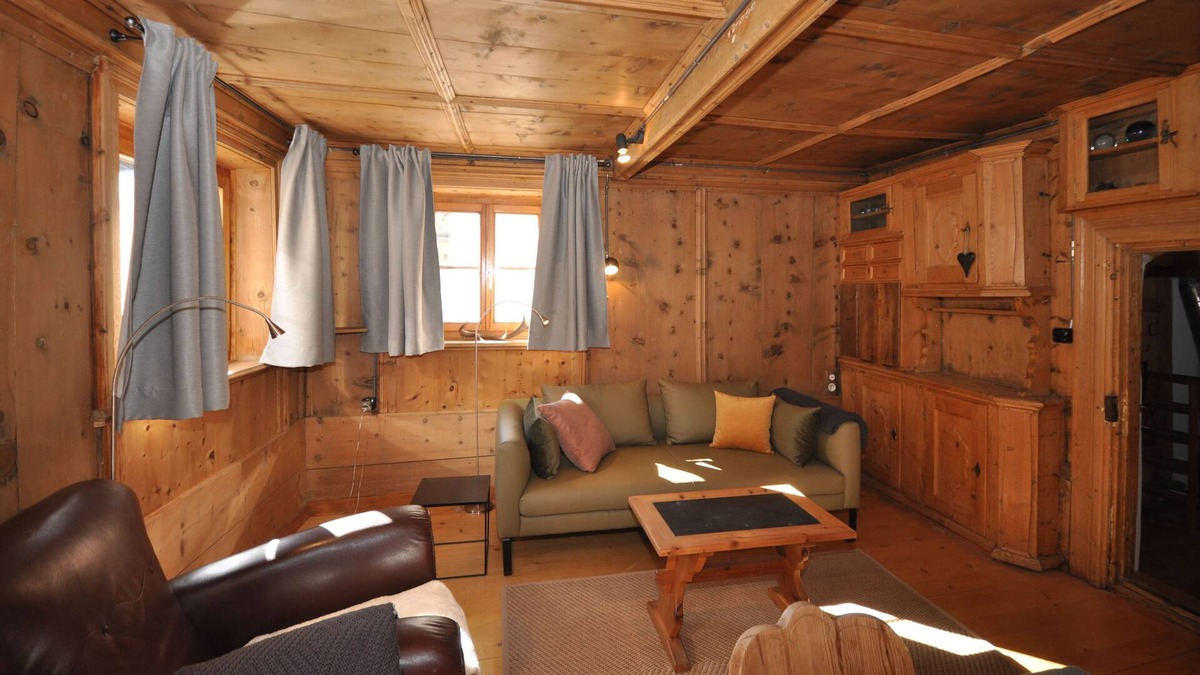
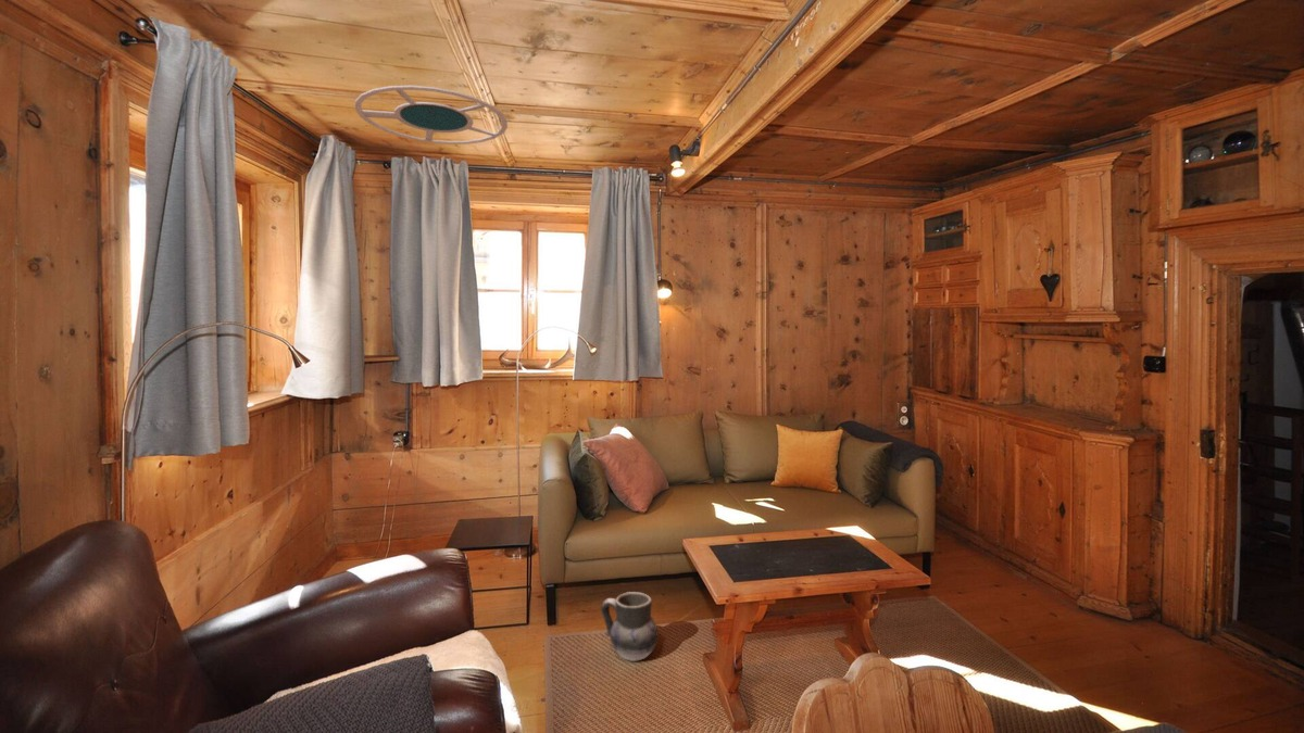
+ ceramic jug [600,591,659,662]
+ ceiling lamp [354,85,509,146]
